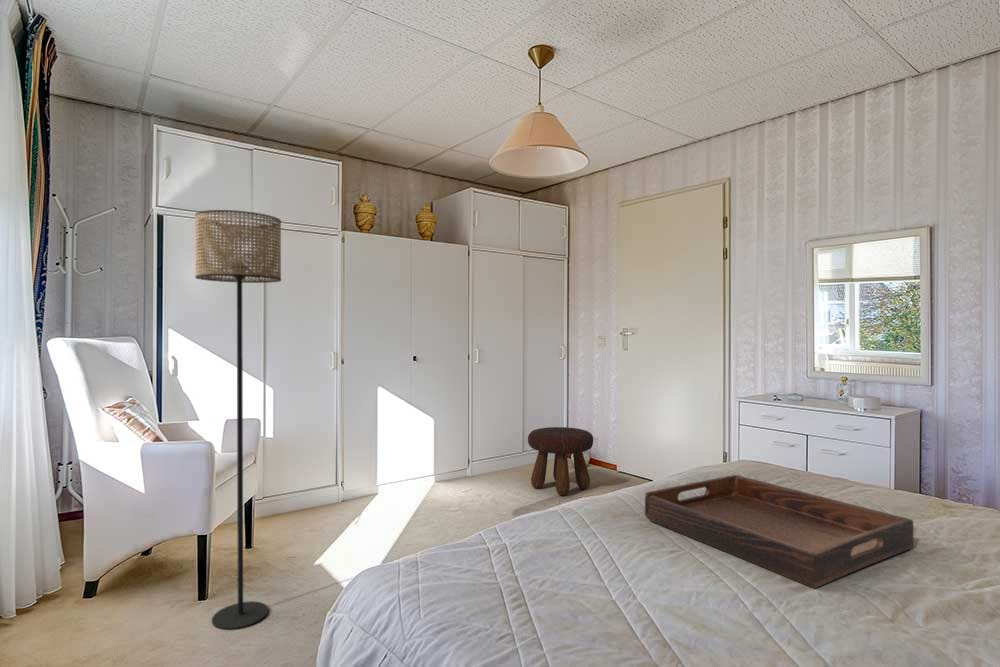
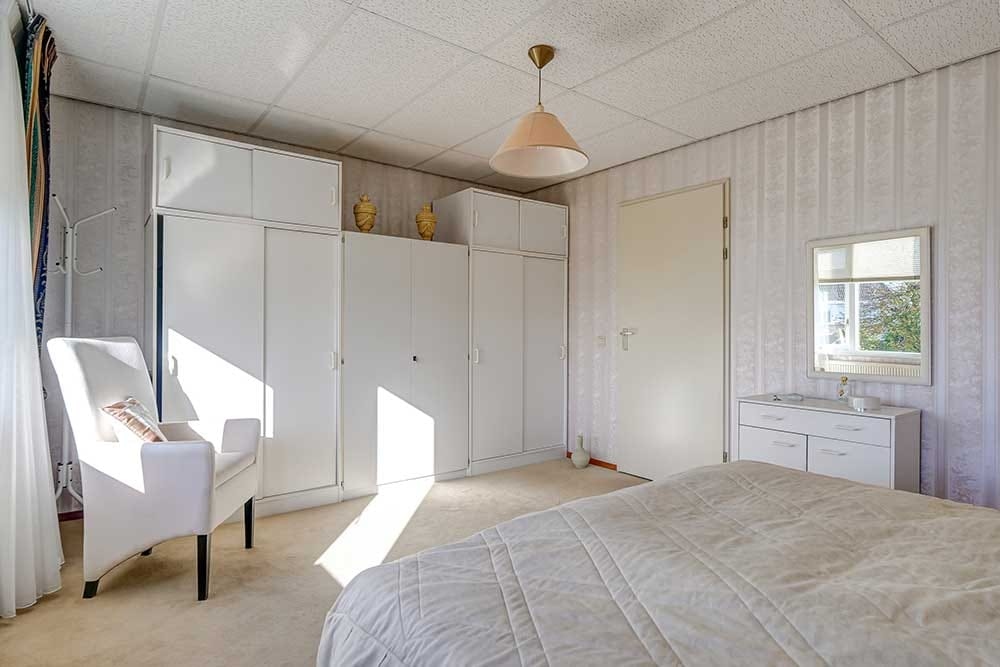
- floor lamp [194,209,282,630]
- footstool [527,426,594,496]
- serving tray [644,474,915,589]
